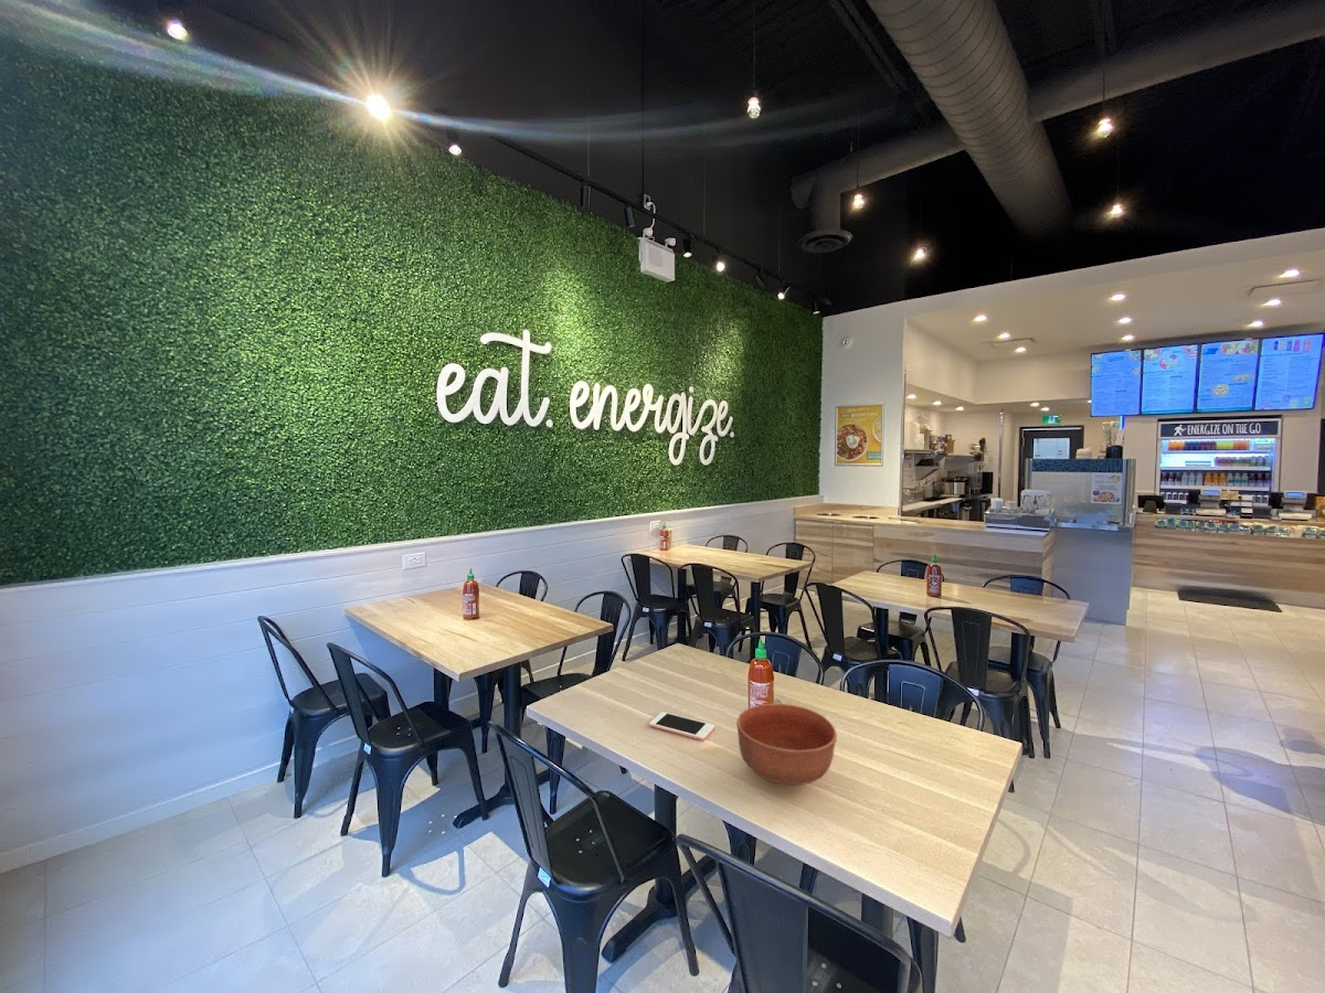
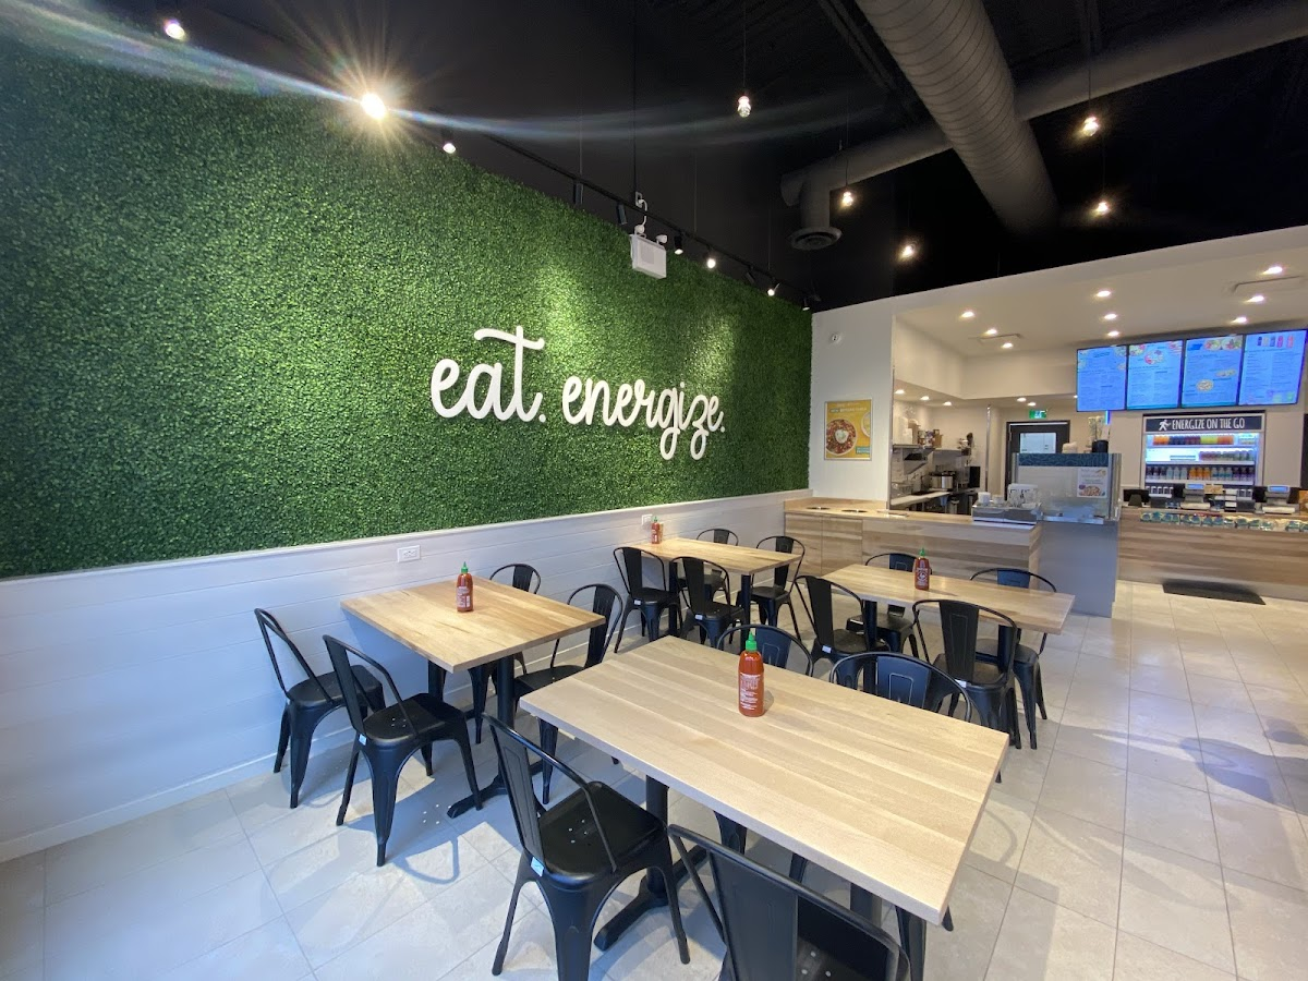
- bowl [735,703,838,786]
- cell phone [648,711,716,741]
